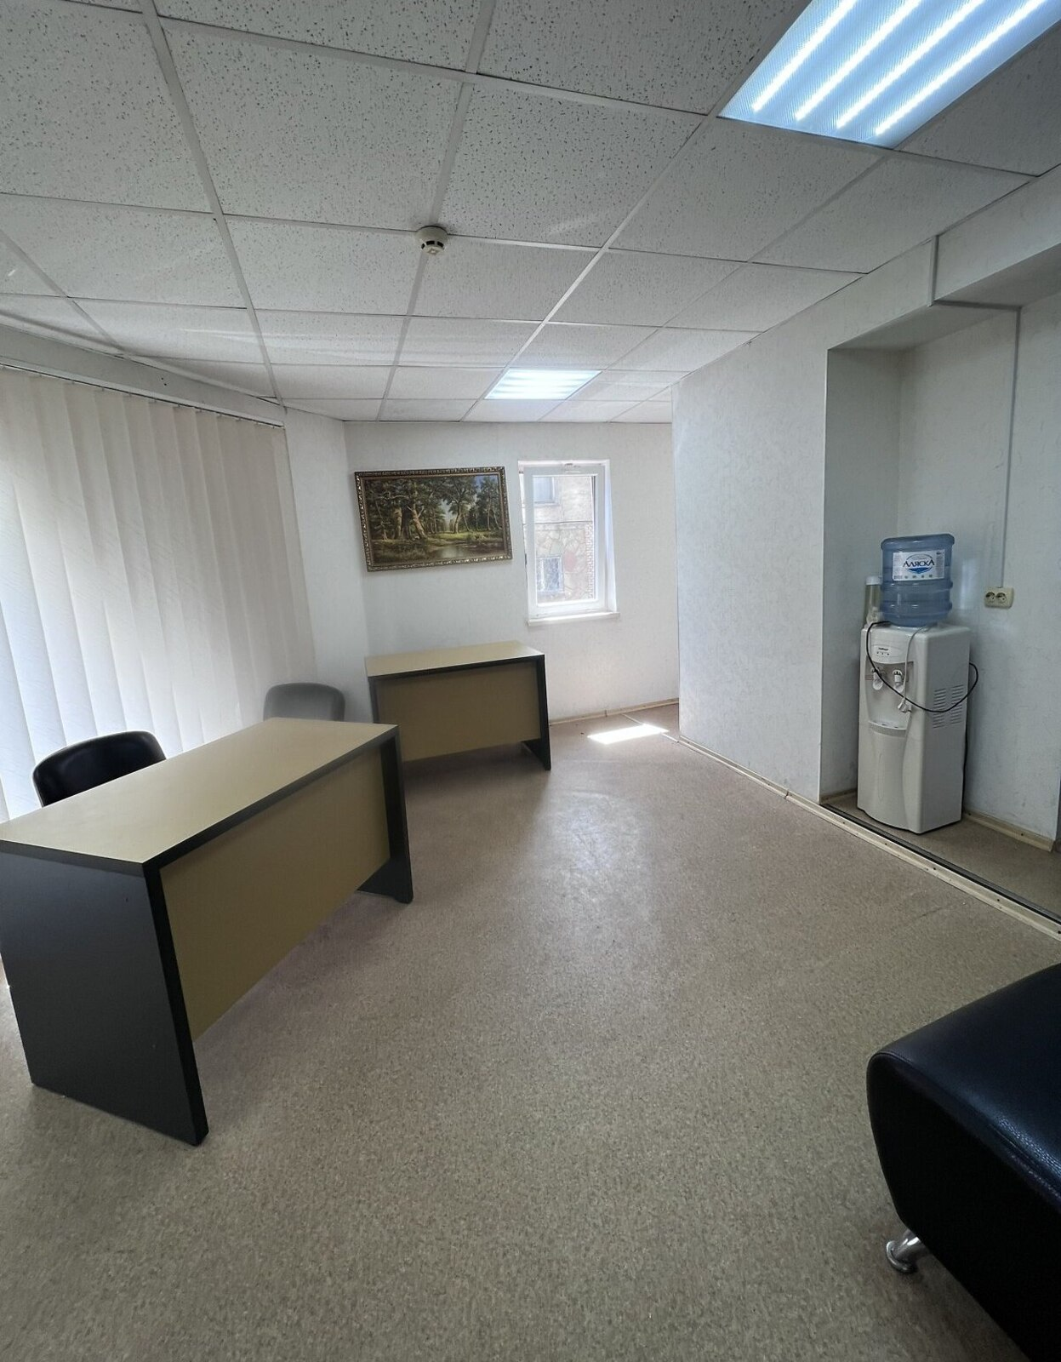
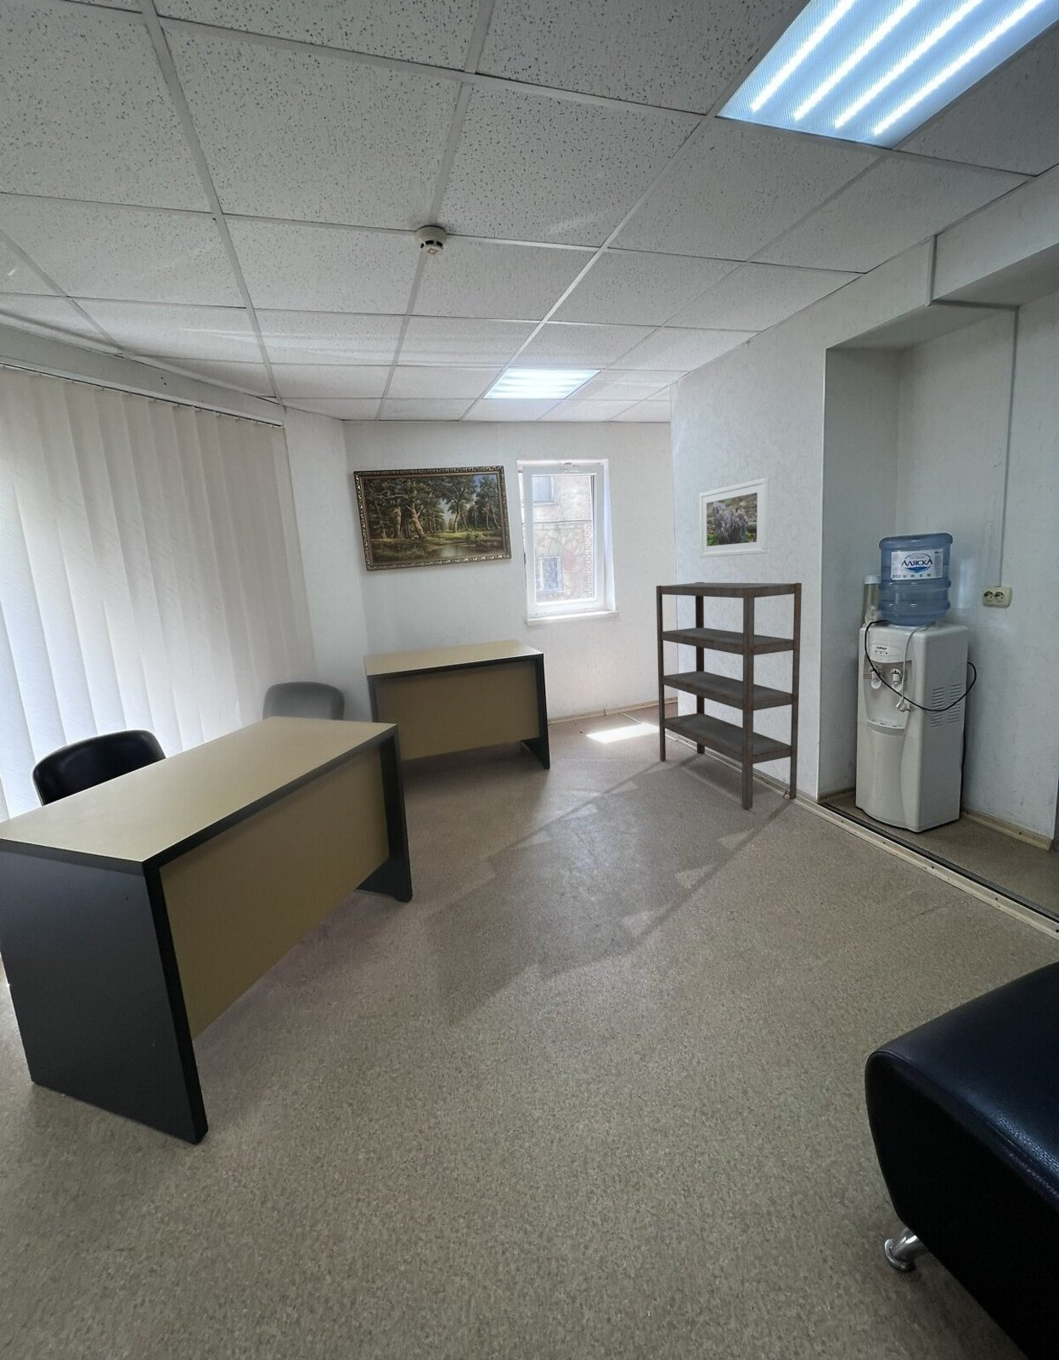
+ shelving unit [655,582,803,810]
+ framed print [699,477,769,559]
